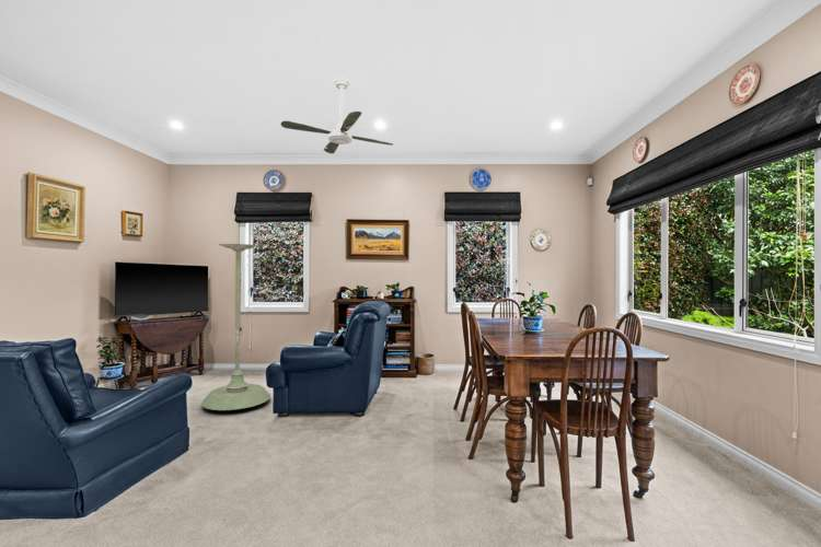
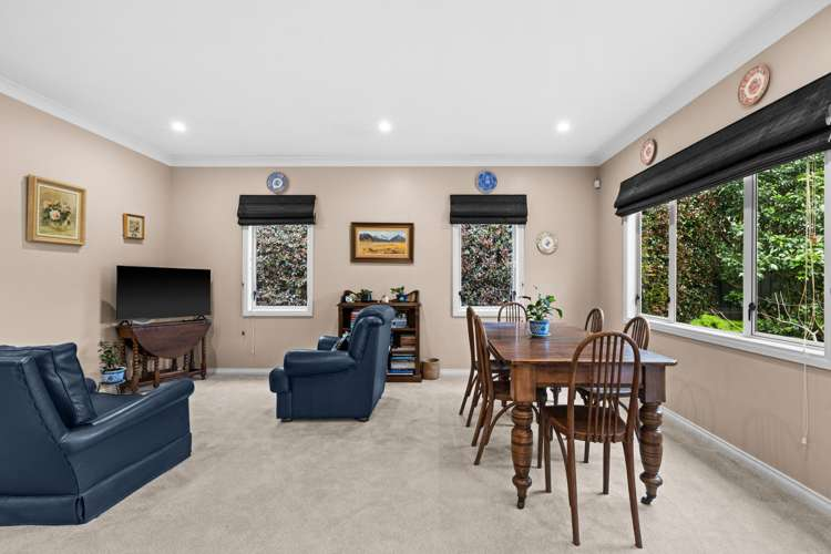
- ceiling fan [280,77,394,154]
- plant stand [200,243,271,411]
